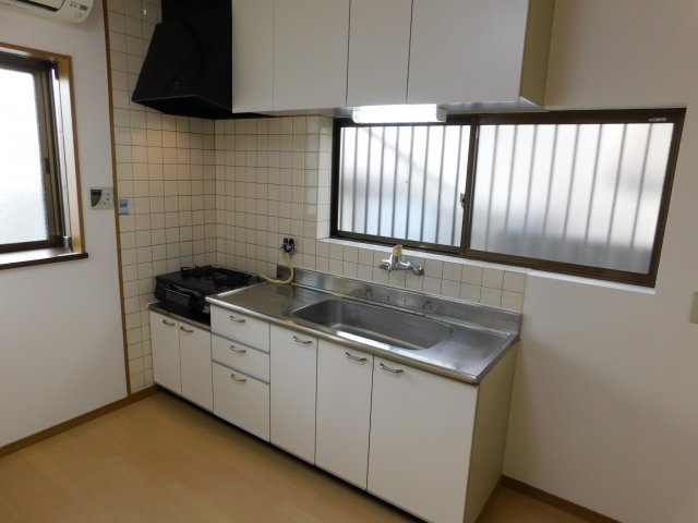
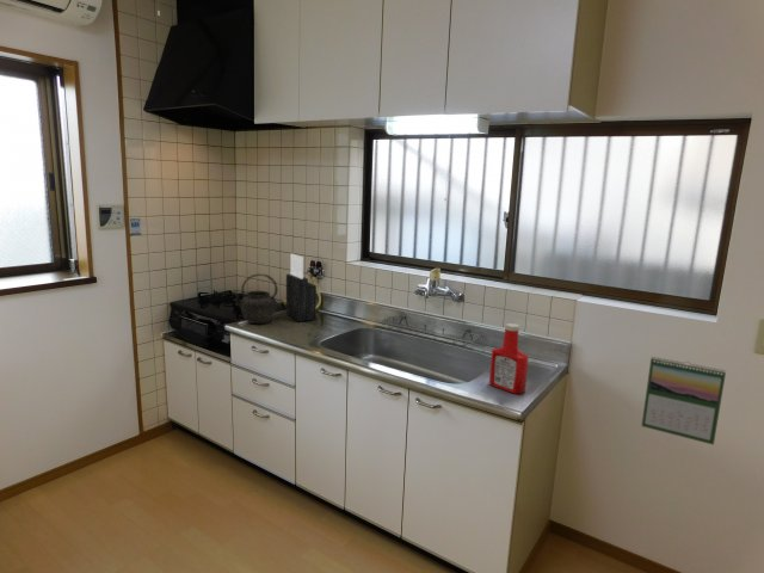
+ soap bottle [488,322,530,395]
+ knife block [285,253,318,322]
+ kettle [230,272,279,325]
+ calendar [641,356,727,446]
